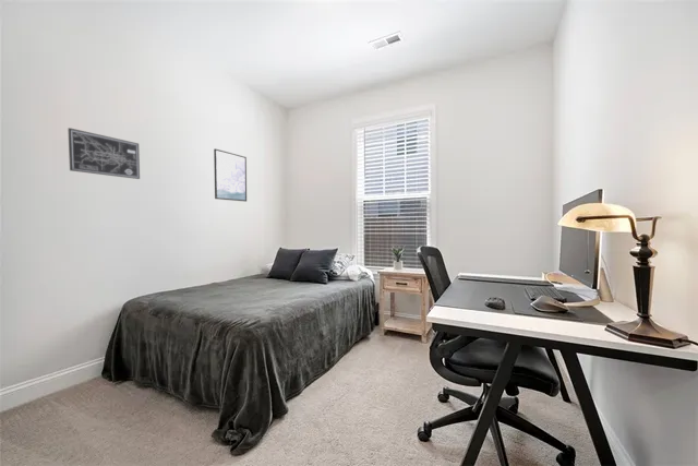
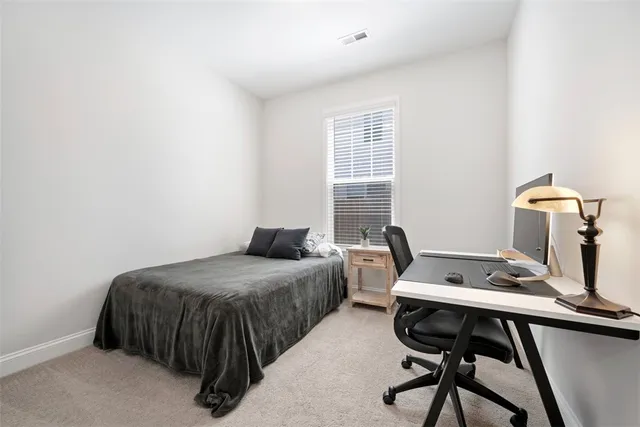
- wall art [67,127,141,180]
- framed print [213,147,248,203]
